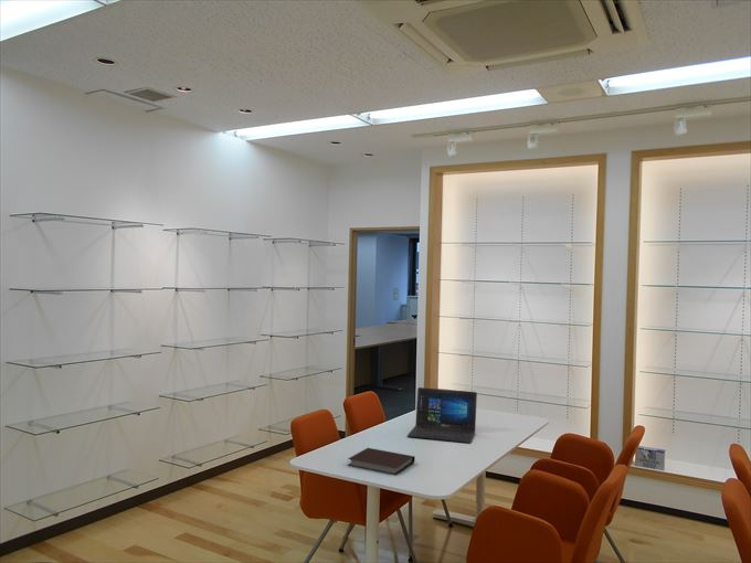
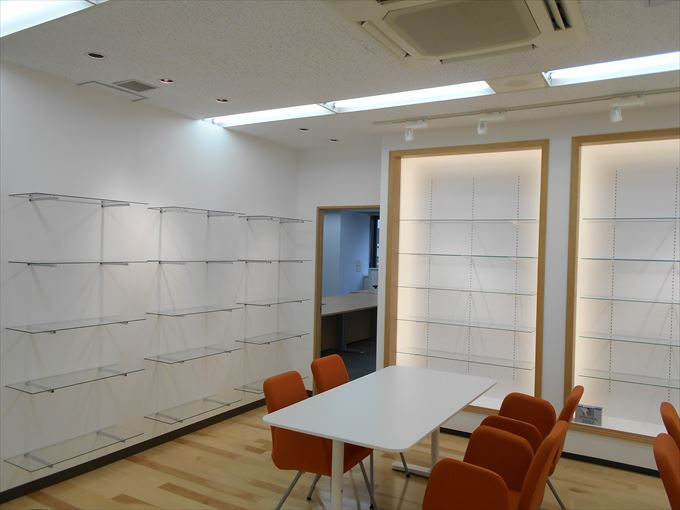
- notebook [347,447,416,476]
- laptop [406,386,478,444]
